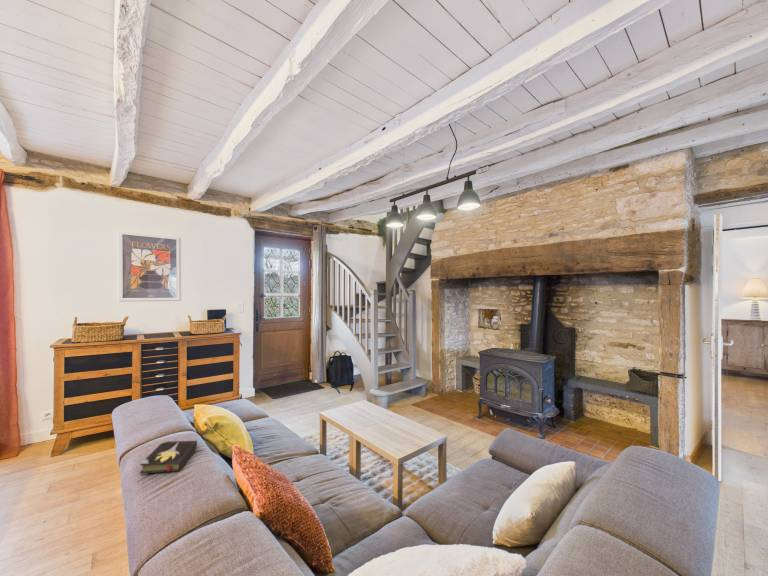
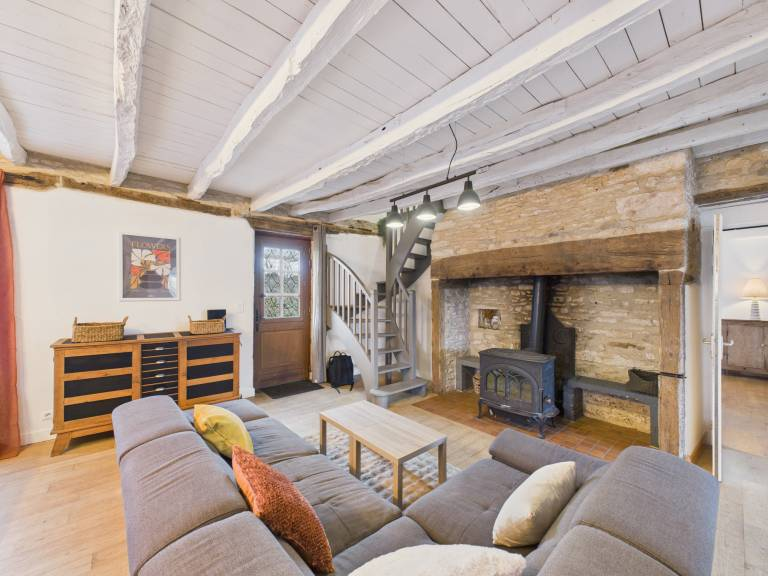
- hardback book [139,440,198,476]
